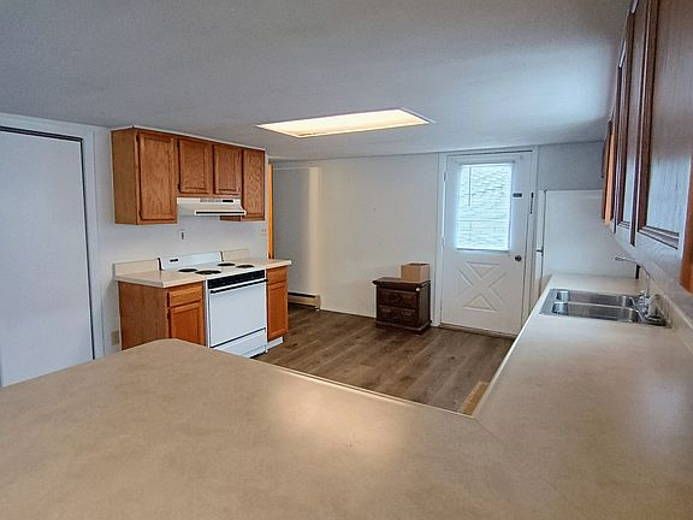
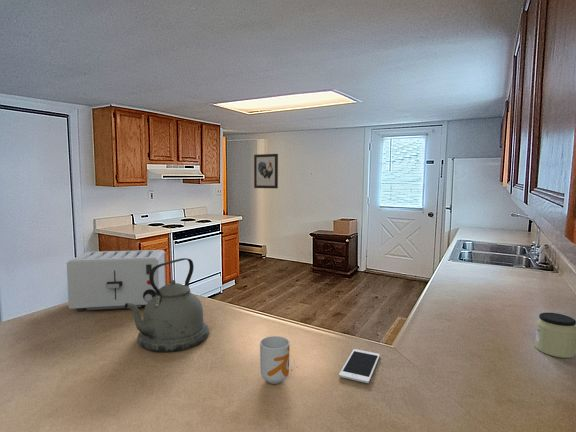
+ wall art [253,153,279,189]
+ cell phone [338,348,381,384]
+ mug [259,335,291,385]
+ toaster [66,249,167,312]
+ kettle [125,257,210,353]
+ jar [534,312,576,359]
